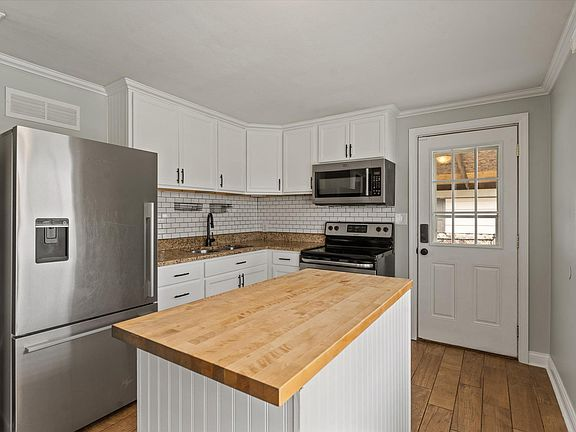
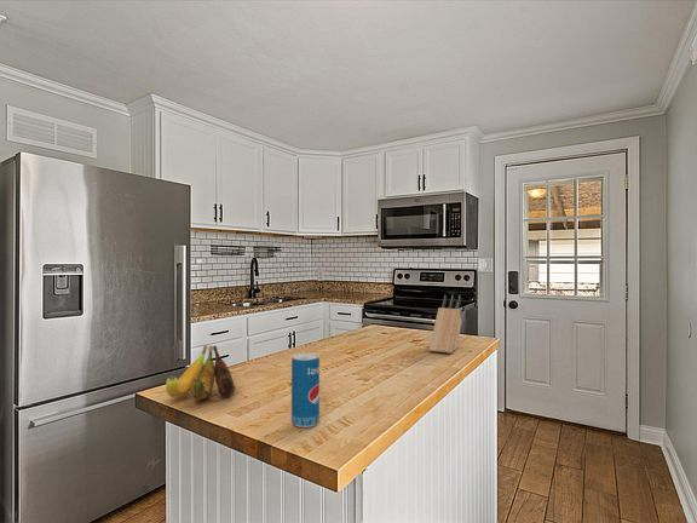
+ beverage can [290,352,321,429]
+ banana [165,344,236,401]
+ knife block [428,294,463,355]
